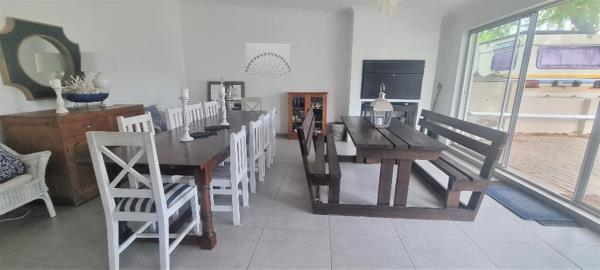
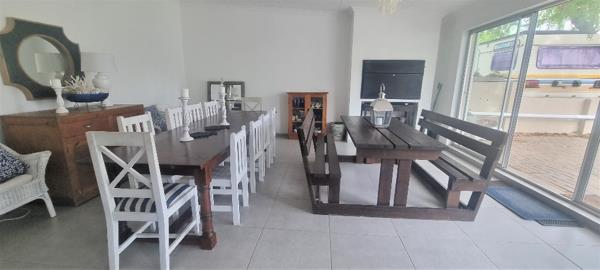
- wall art [245,42,292,76]
